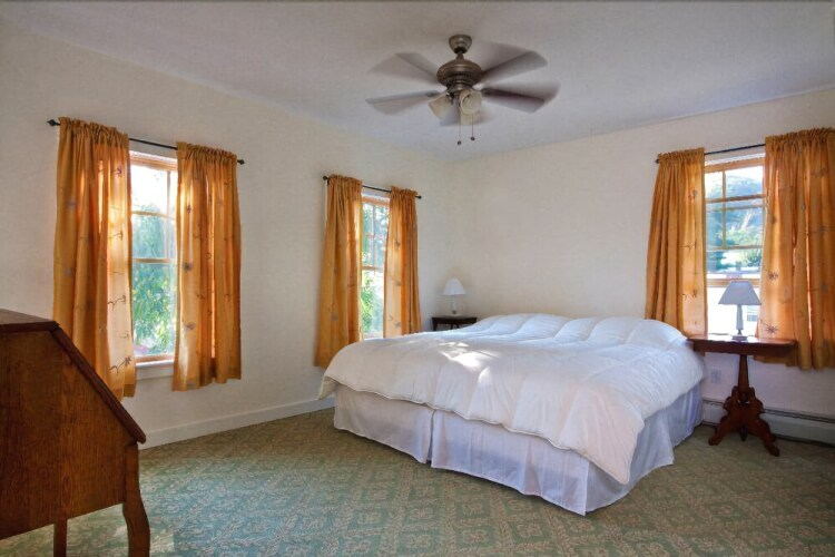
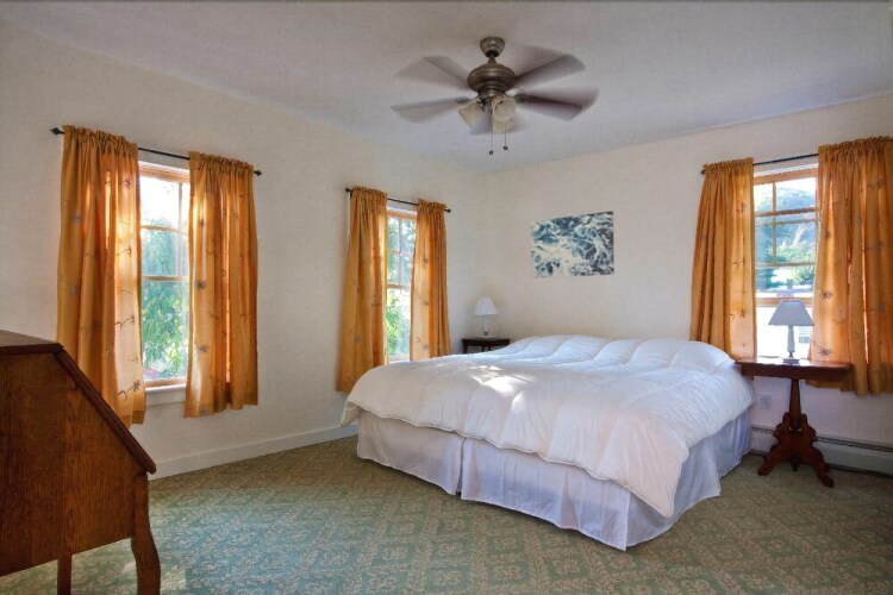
+ wall art [530,209,616,280]
